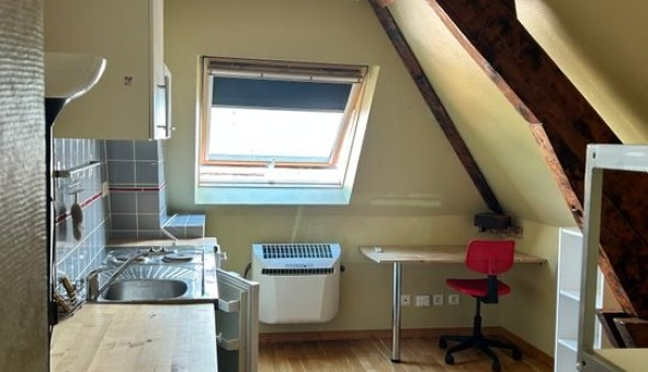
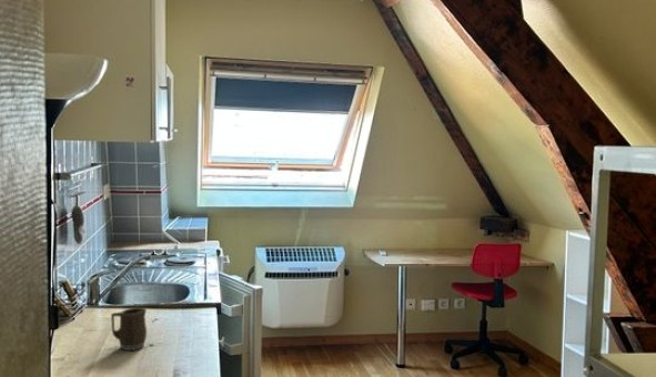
+ mug [110,306,148,351]
